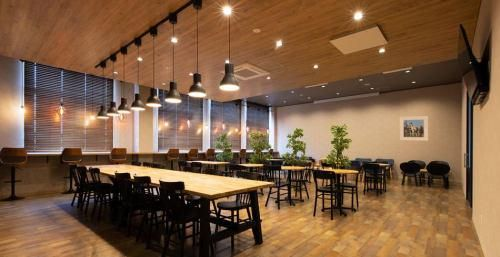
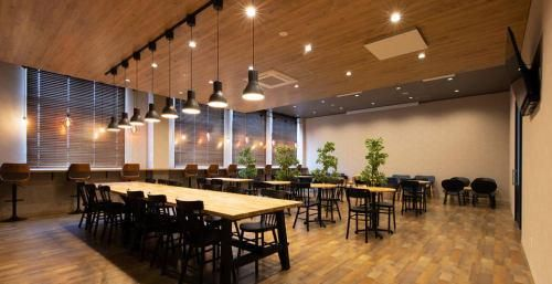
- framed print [399,115,429,142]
